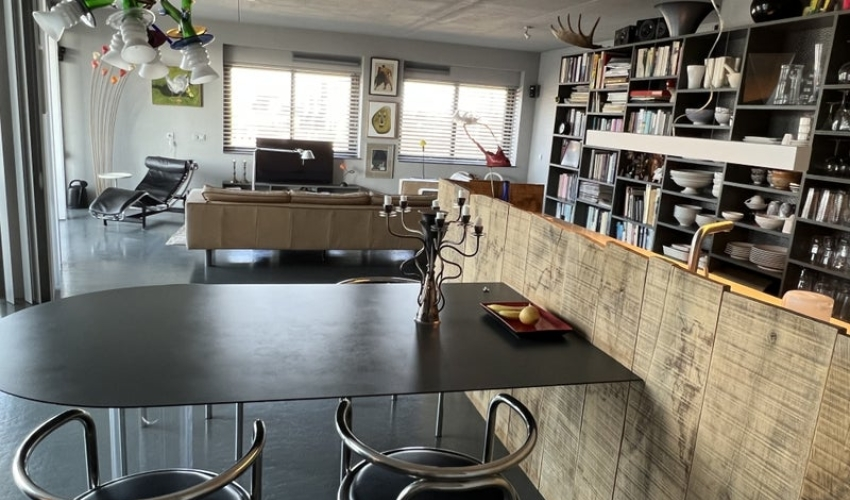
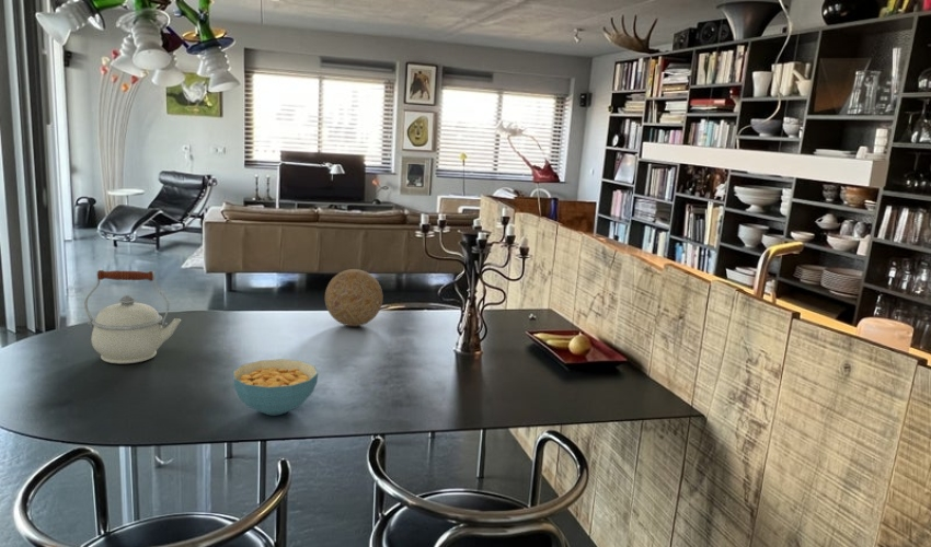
+ kettle [83,269,182,364]
+ decorative ball [324,268,384,327]
+ cereal bowl [232,358,319,417]
